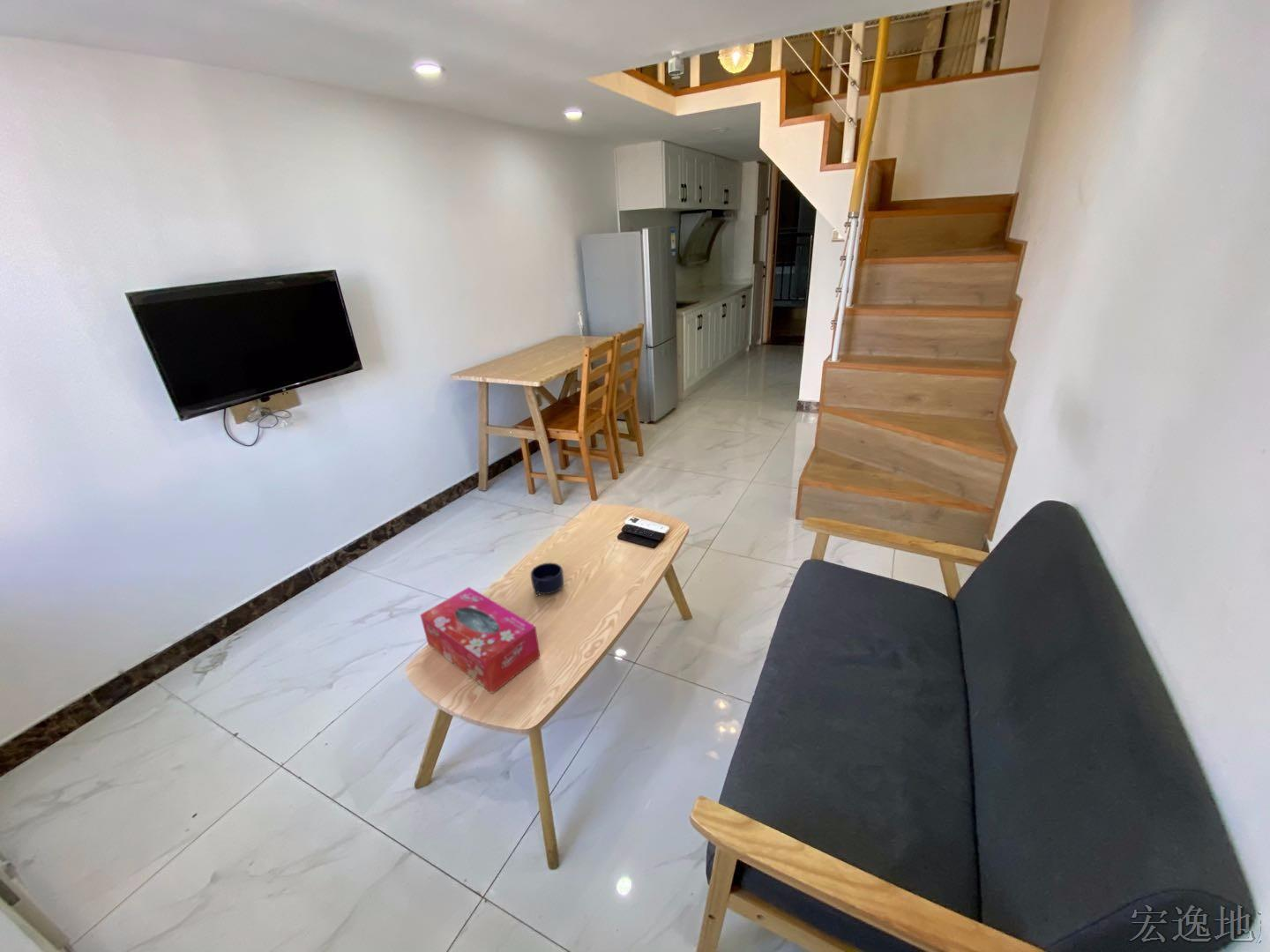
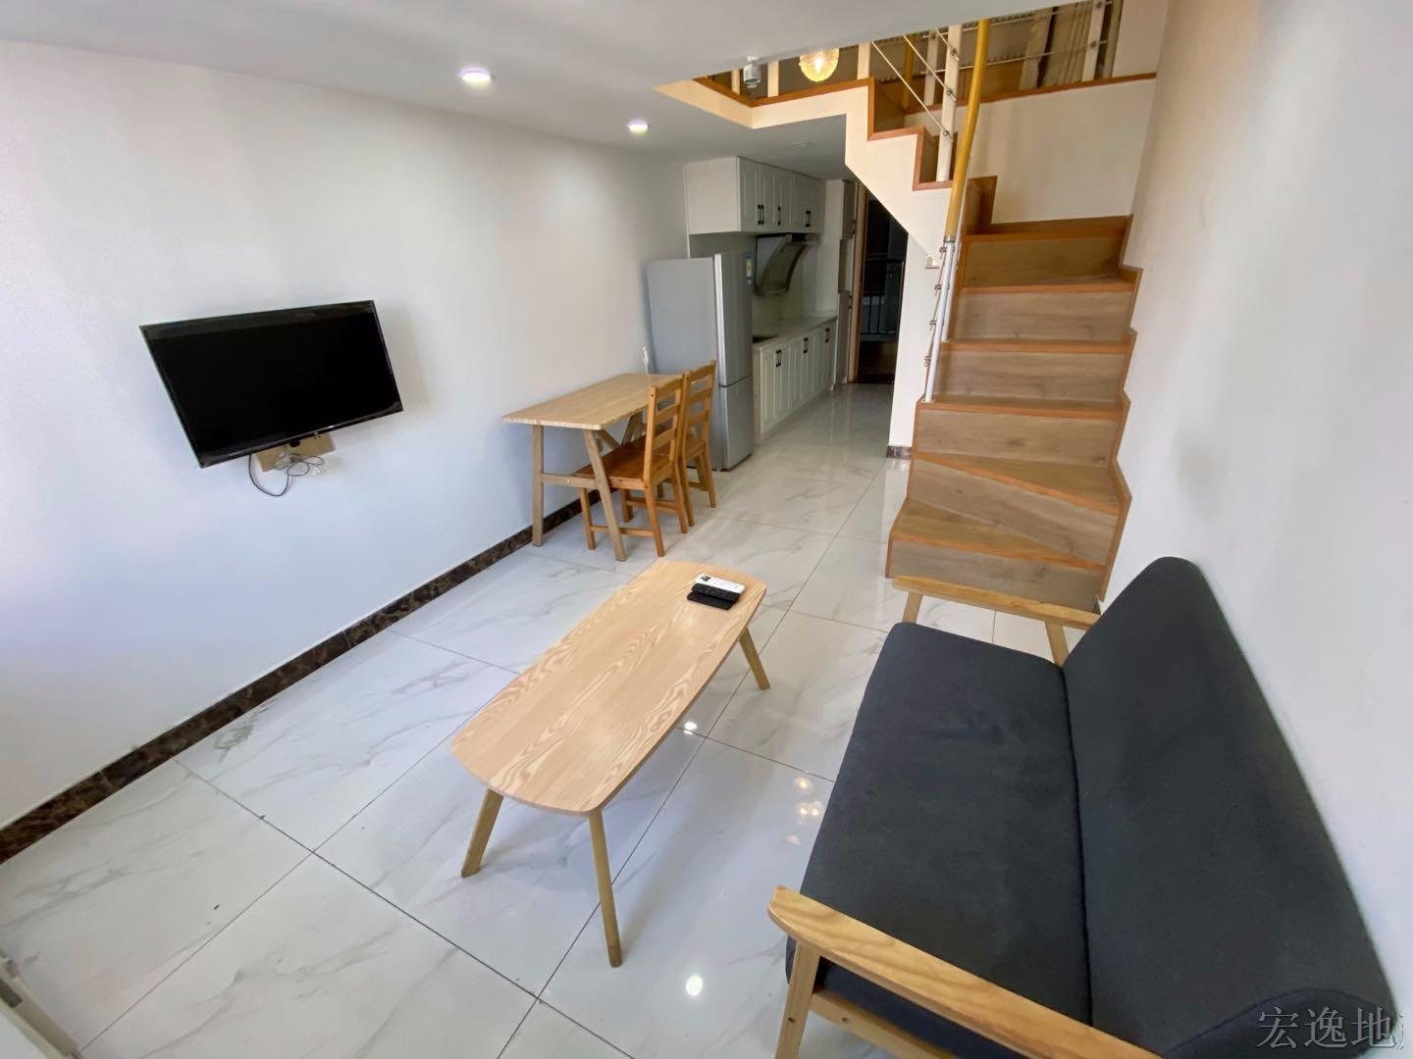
- mug [530,562,564,597]
- tissue box [419,586,541,695]
